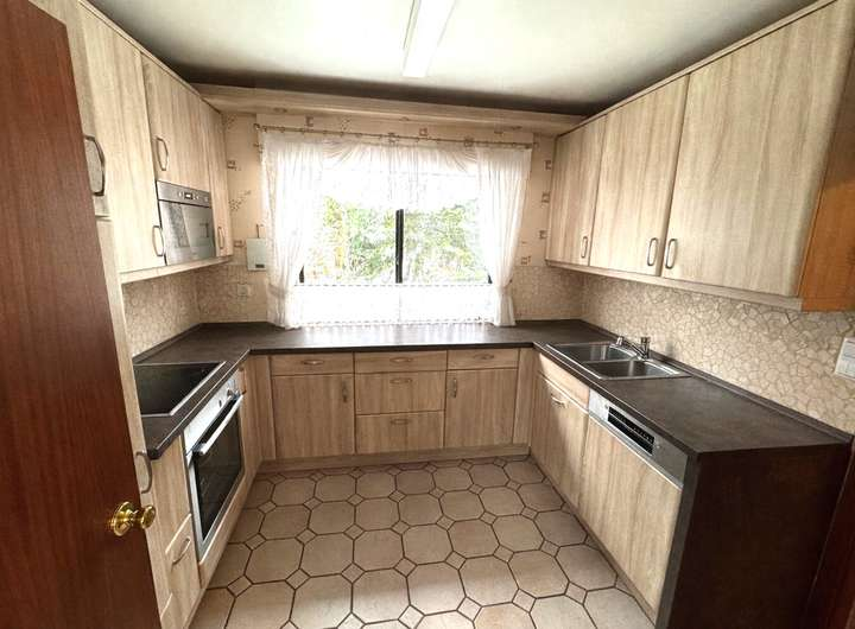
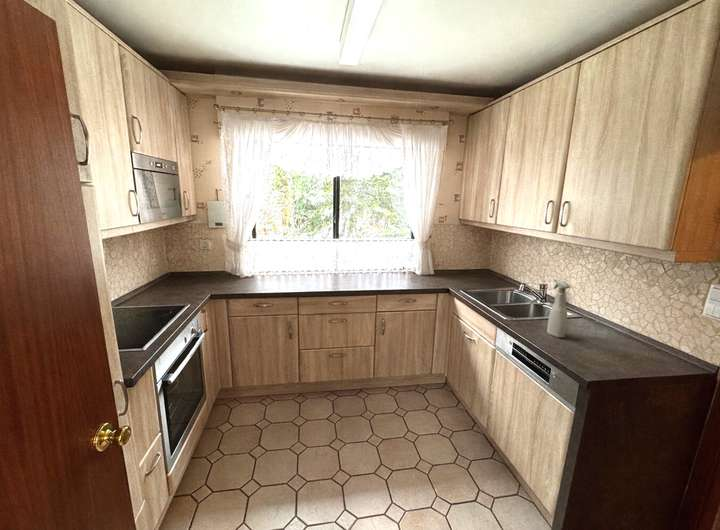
+ spray bottle [546,278,571,339]
